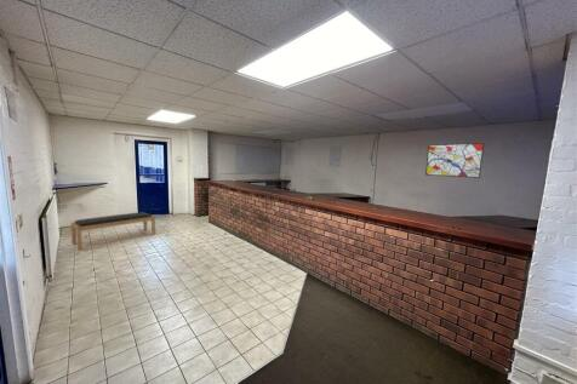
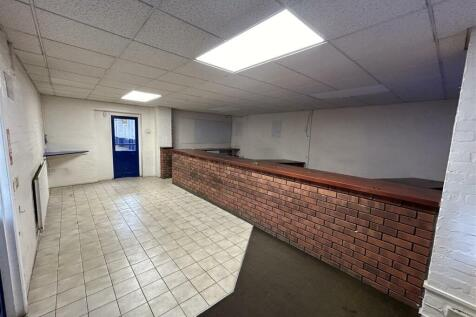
- bench [69,211,156,251]
- wall art [424,142,485,179]
